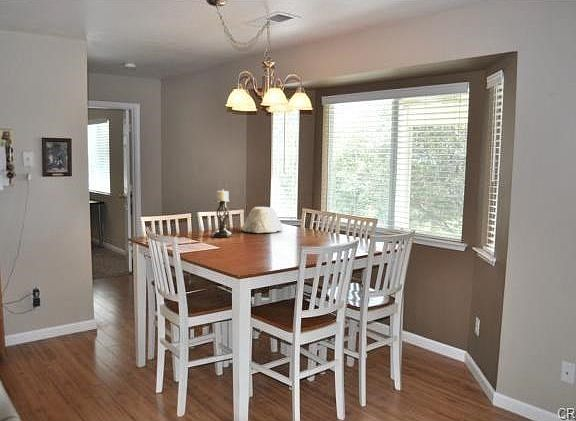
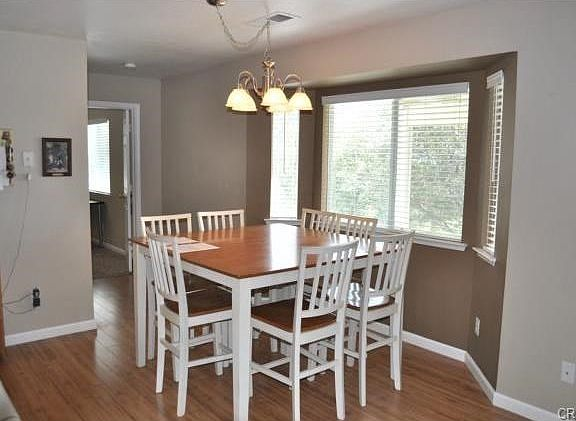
- candle holder [211,188,234,238]
- bowl [241,206,284,234]
